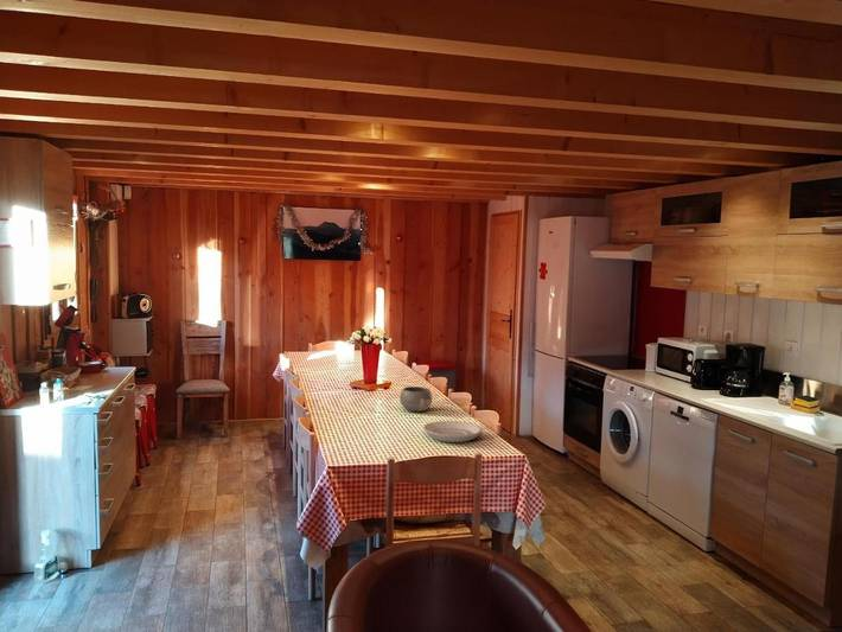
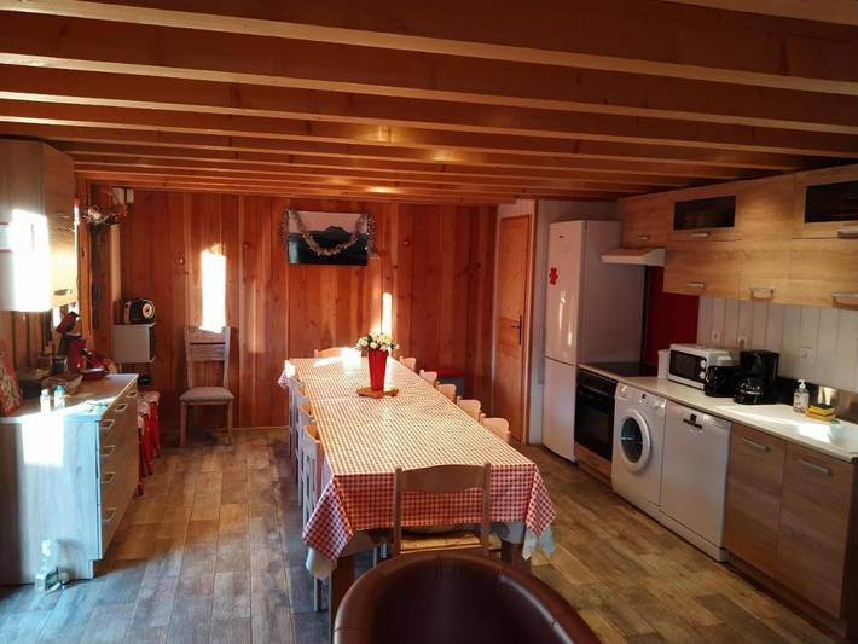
- plate [422,420,483,443]
- bowl [398,385,433,413]
